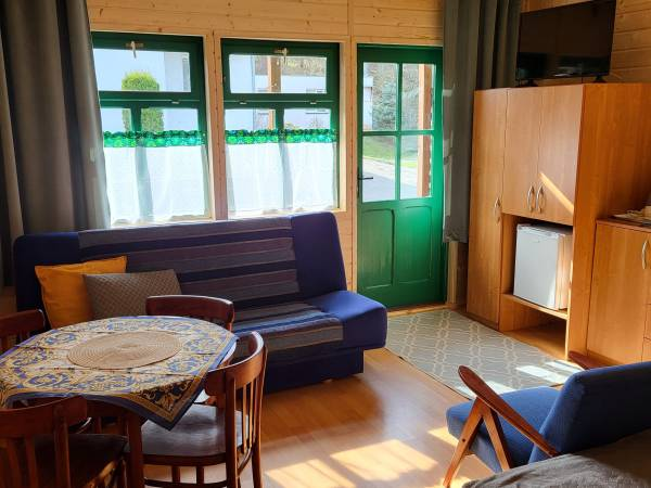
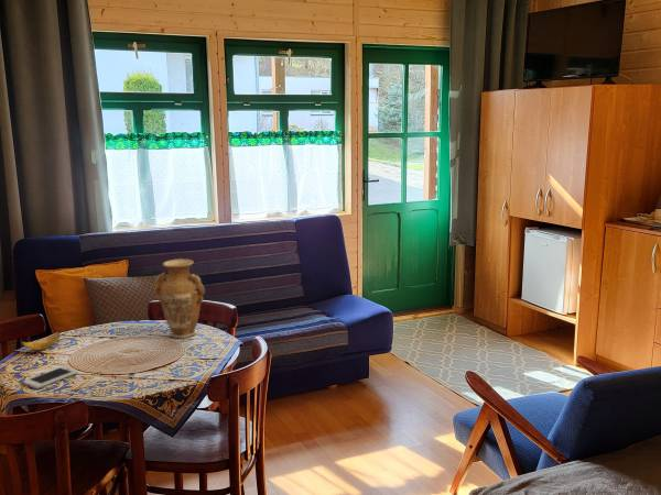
+ banana [20,330,61,351]
+ vase [153,257,206,339]
+ smartphone [22,365,78,389]
